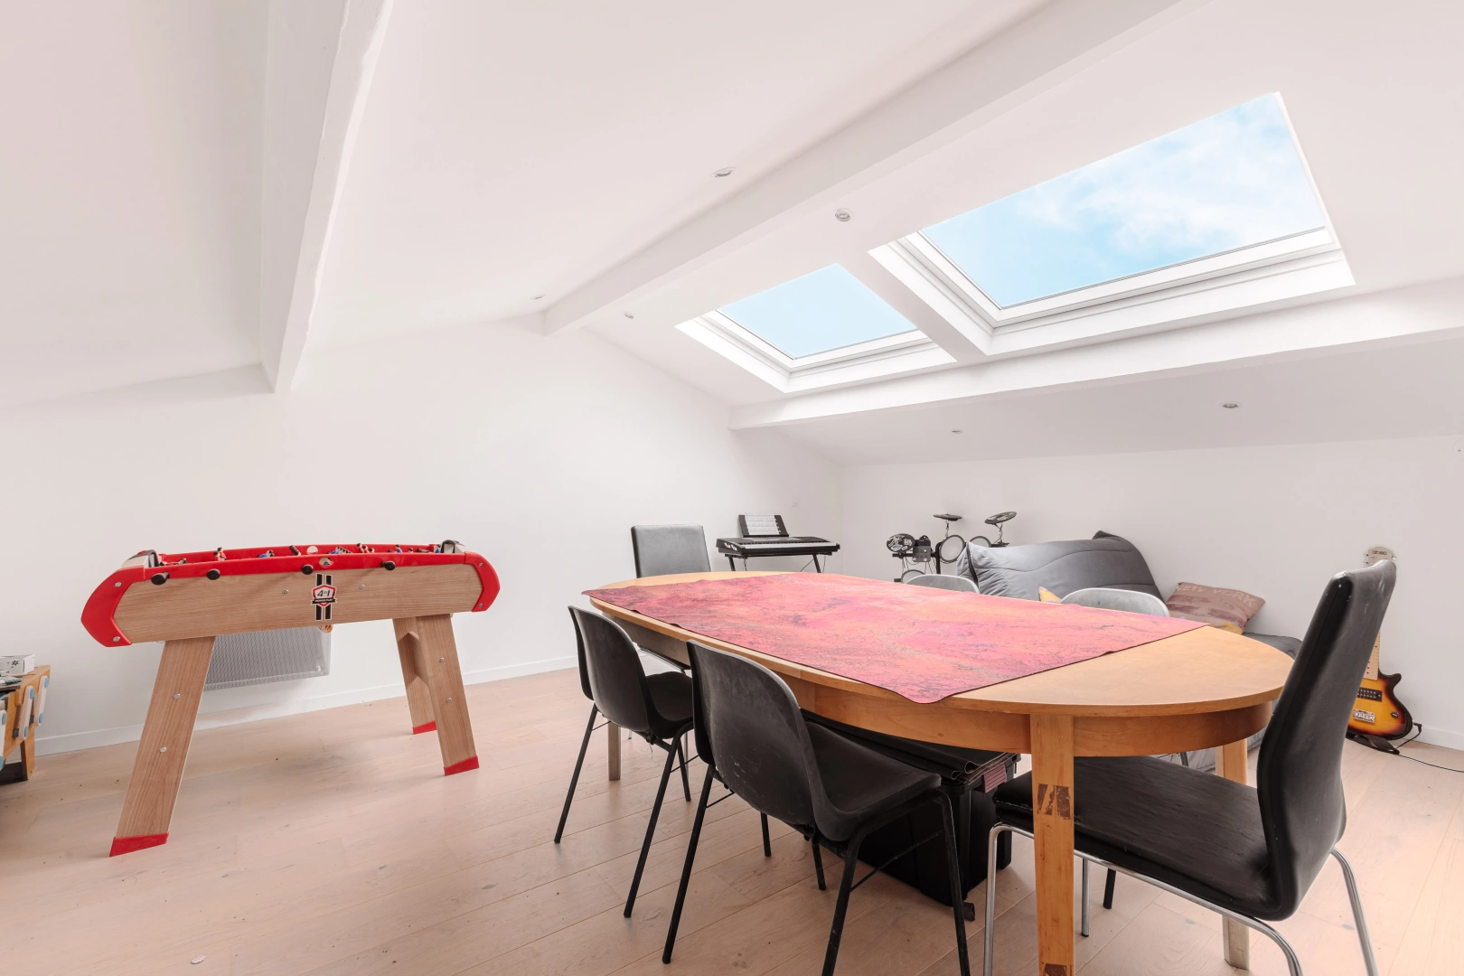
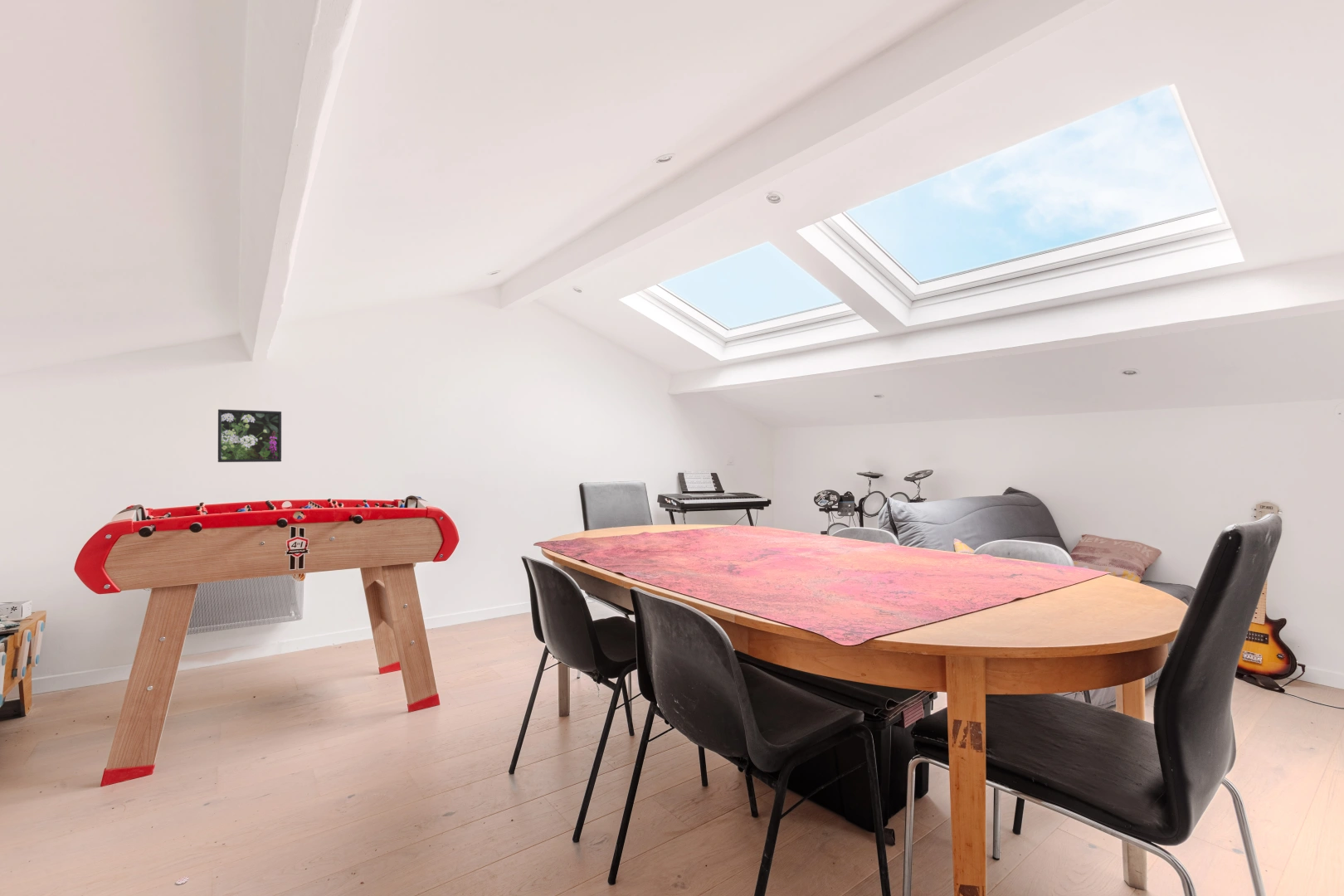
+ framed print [217,408,282,463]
